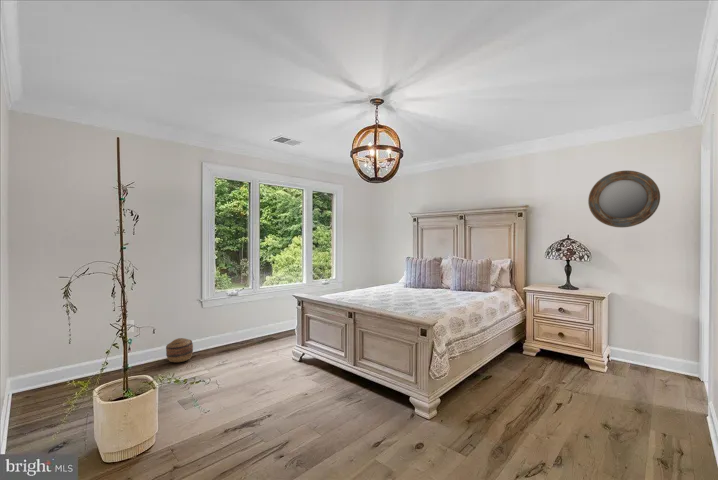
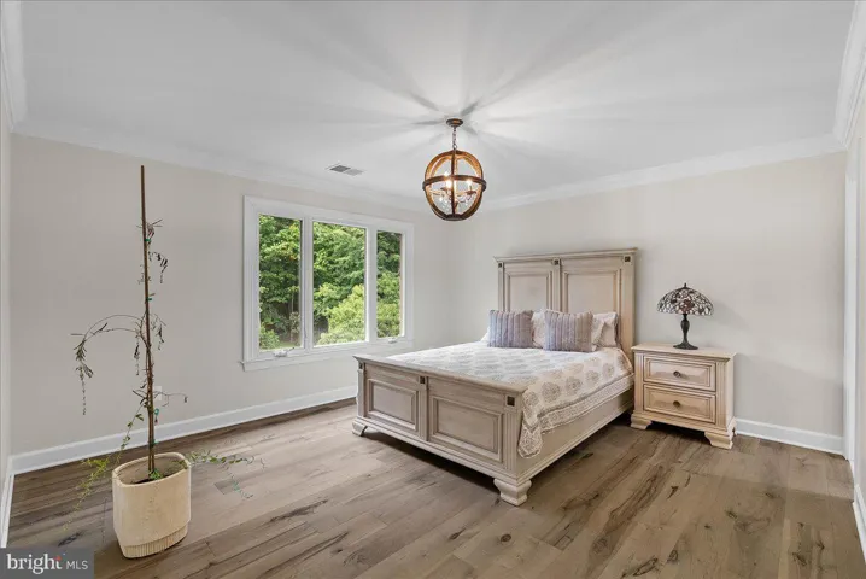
- home mirror [587,170,661,228]
- basket [165,337,194,363]
